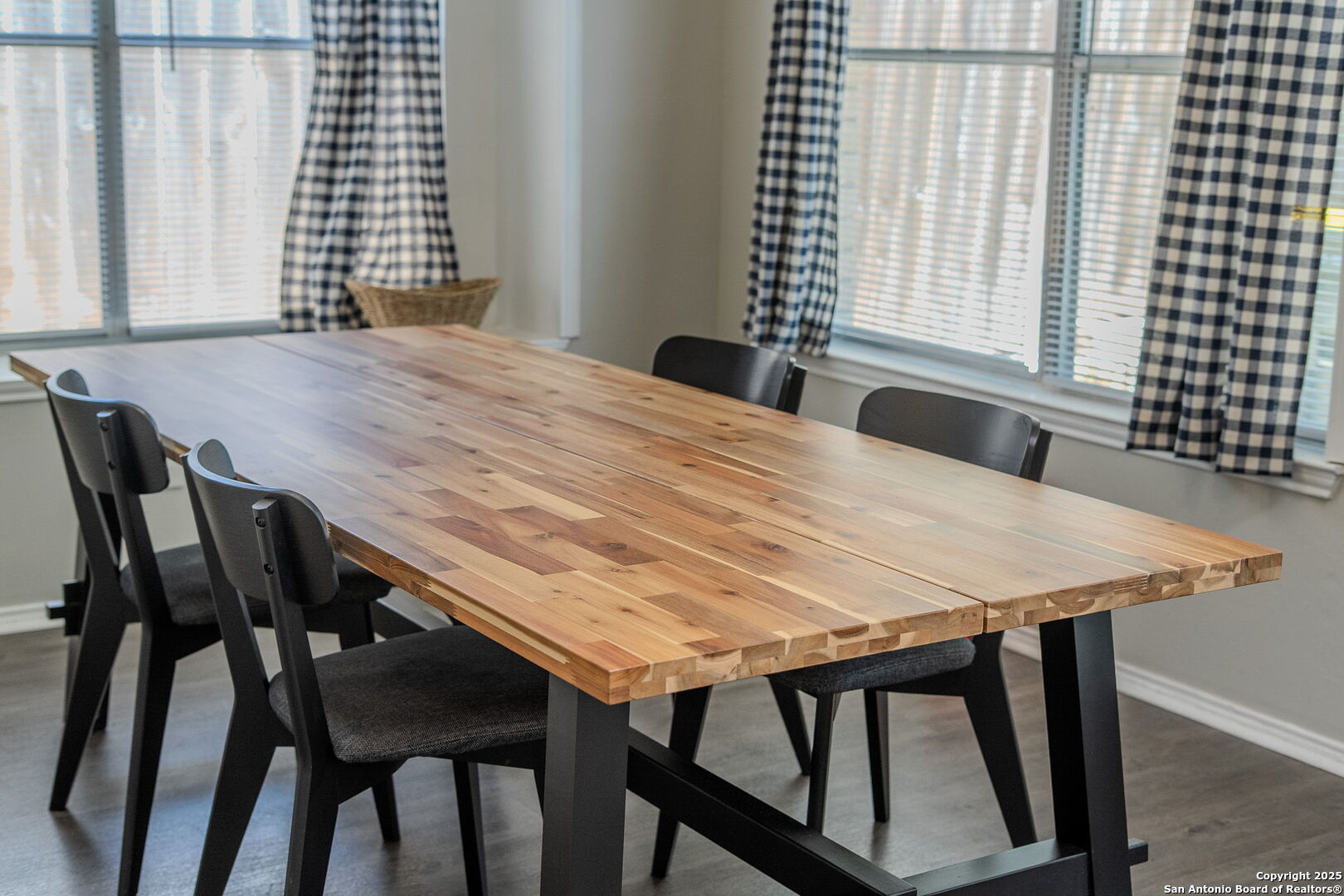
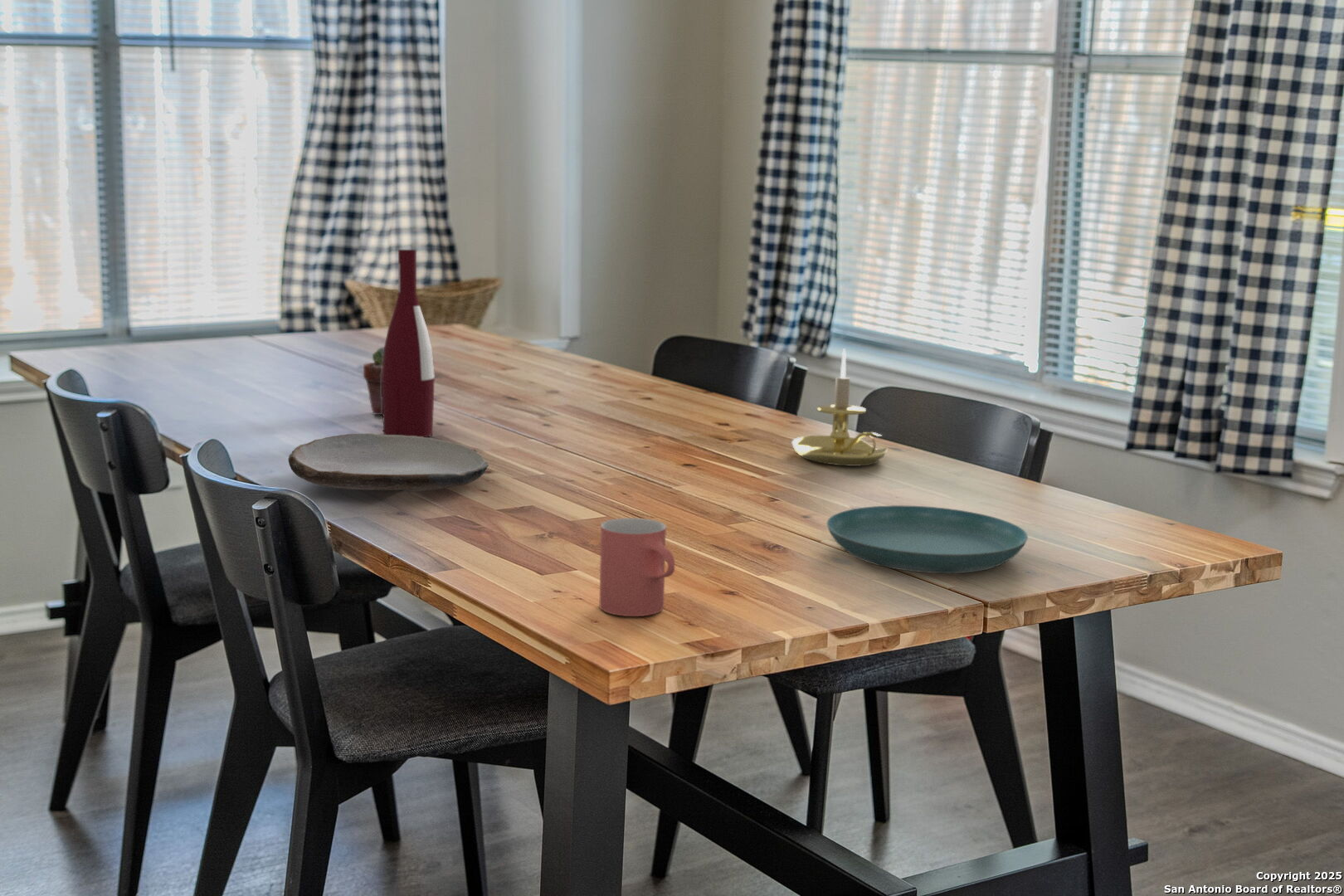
+ saucer [825,504,1029,574]
+ potted succulent [363,346,384,416]
+ plate [288,433,489,491]
+ alcohol [382,249,436,438]
+ cup [599,517,675,617]
+ candle holder [791,348,889,467]
